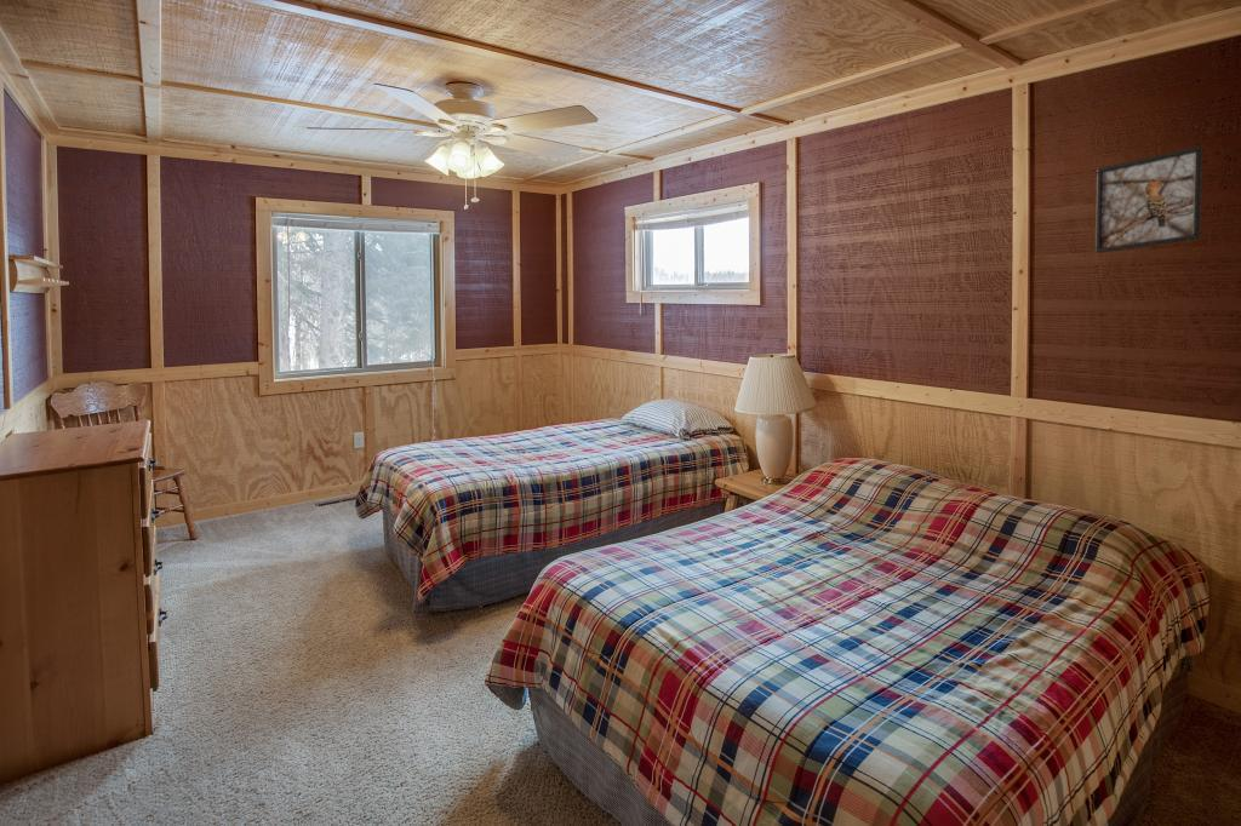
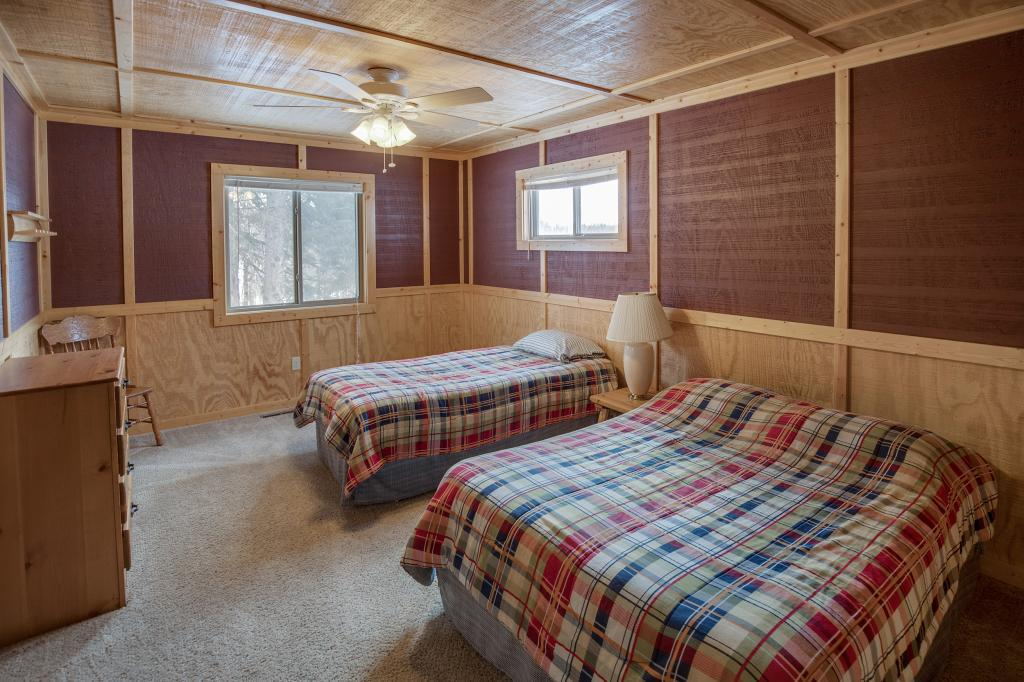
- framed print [1094,145,1203,254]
